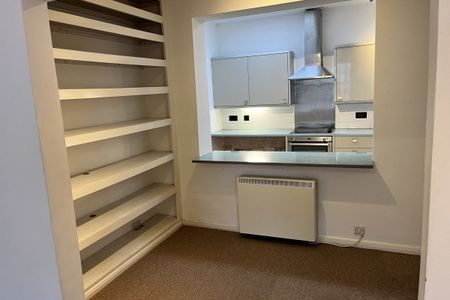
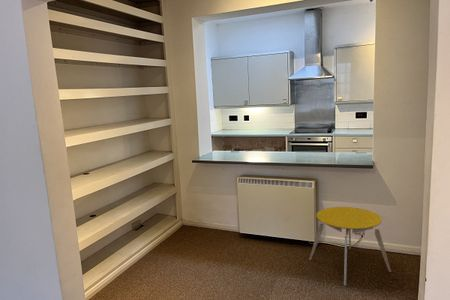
+ stool [308,206,392,287]
